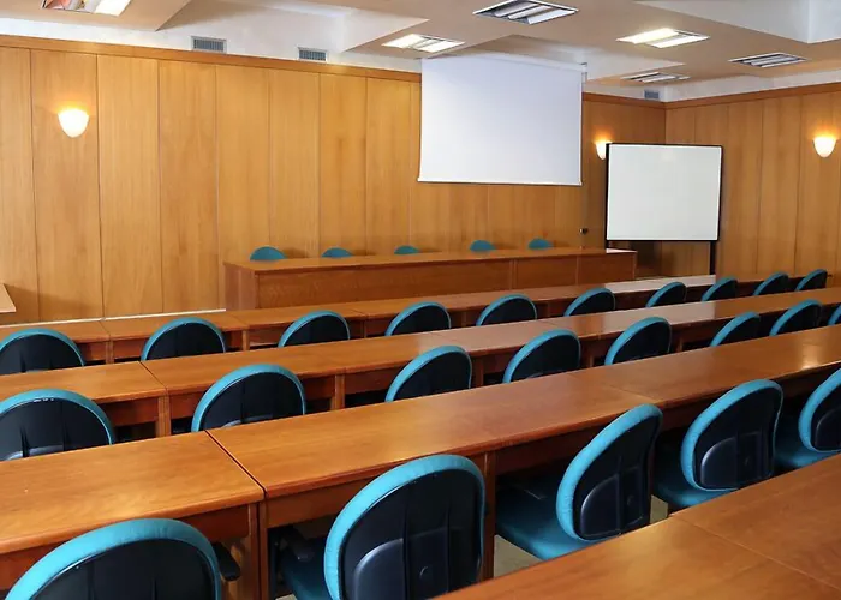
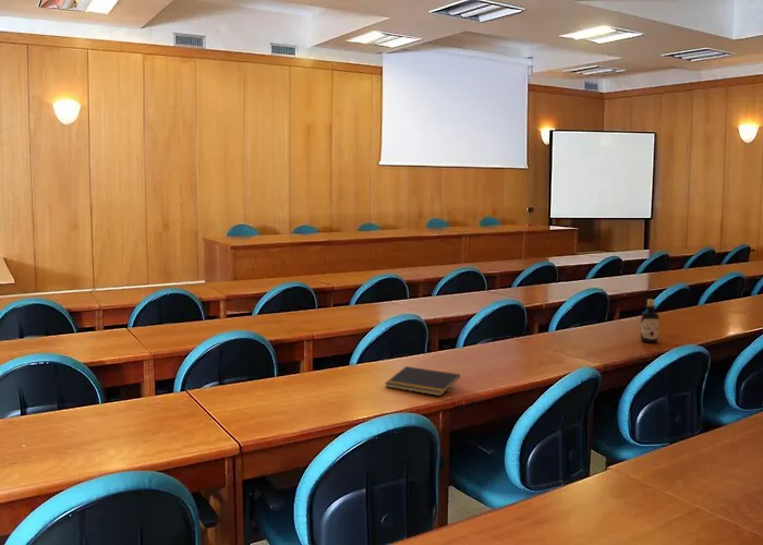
+ notepad [384,365,461,397]
+ bottle [640,299,659,343]
